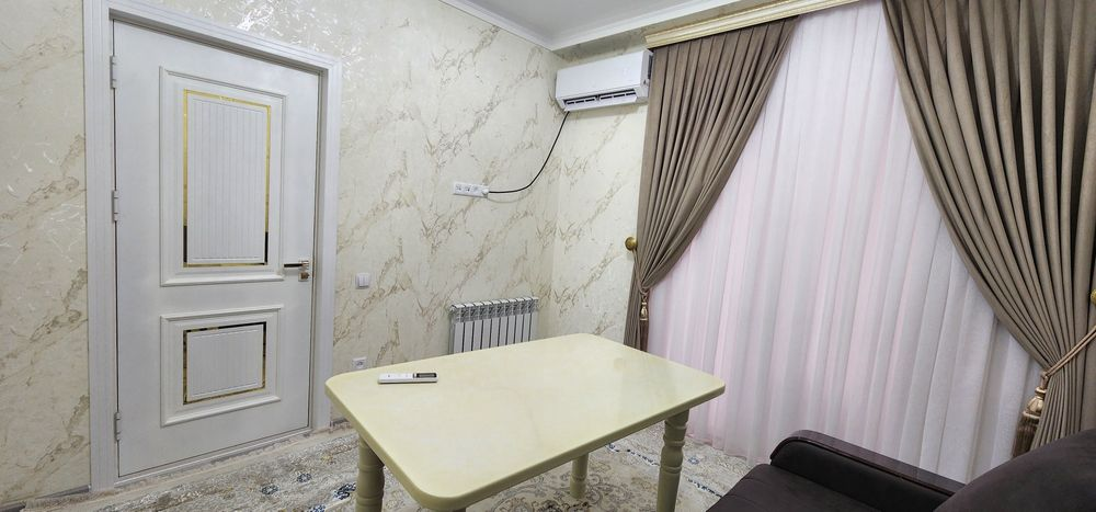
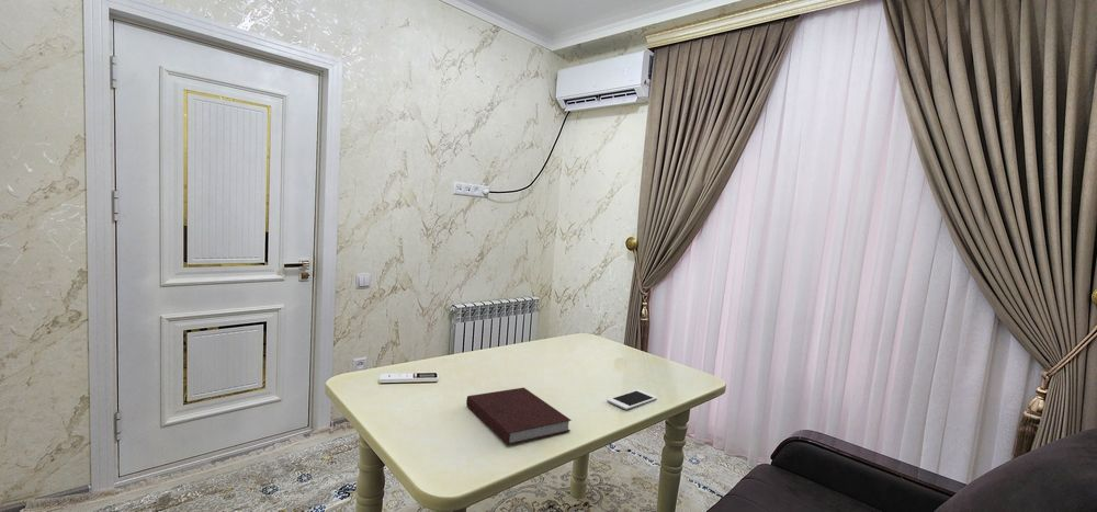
+ notebook [465,387,573,446]
+ cell phone [607,389,658,411]
